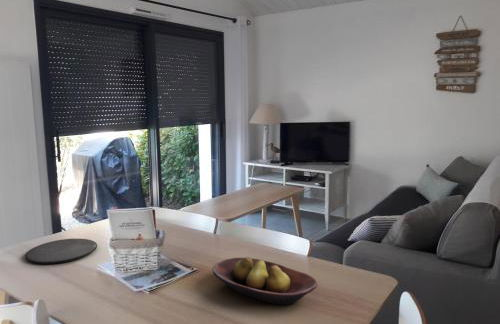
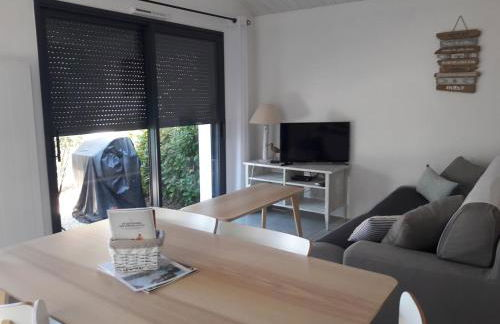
- plate [24,238,98,264]
- fruit bowl [211,256,319,306]
